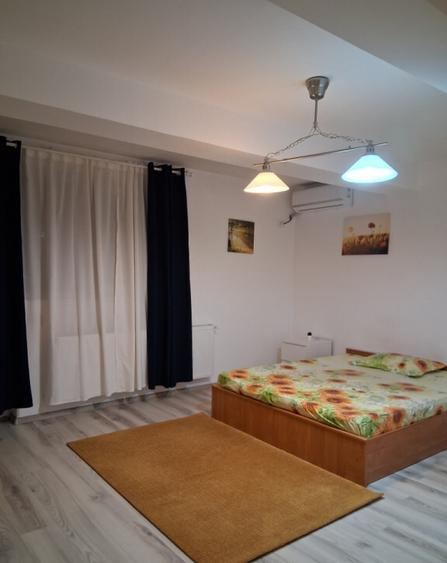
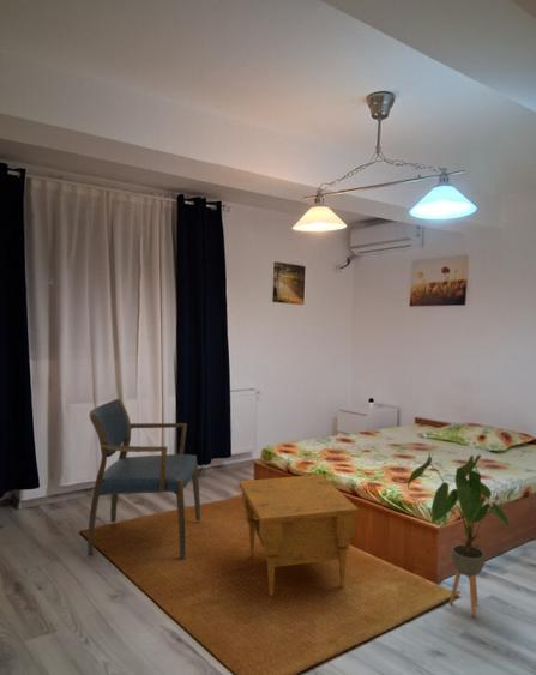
+ nightstand [239,474,360,597]
+ armchair [86,397,201,560]
+ house plant [406,451,512,617]
